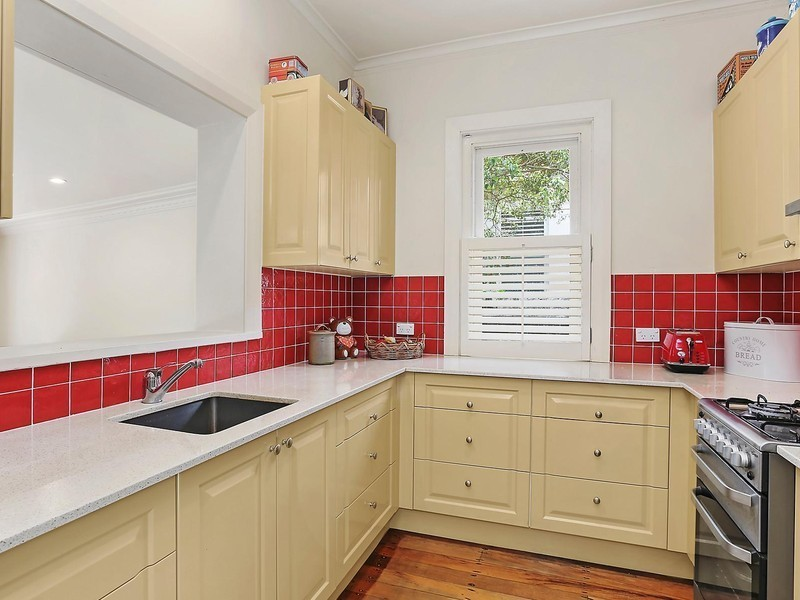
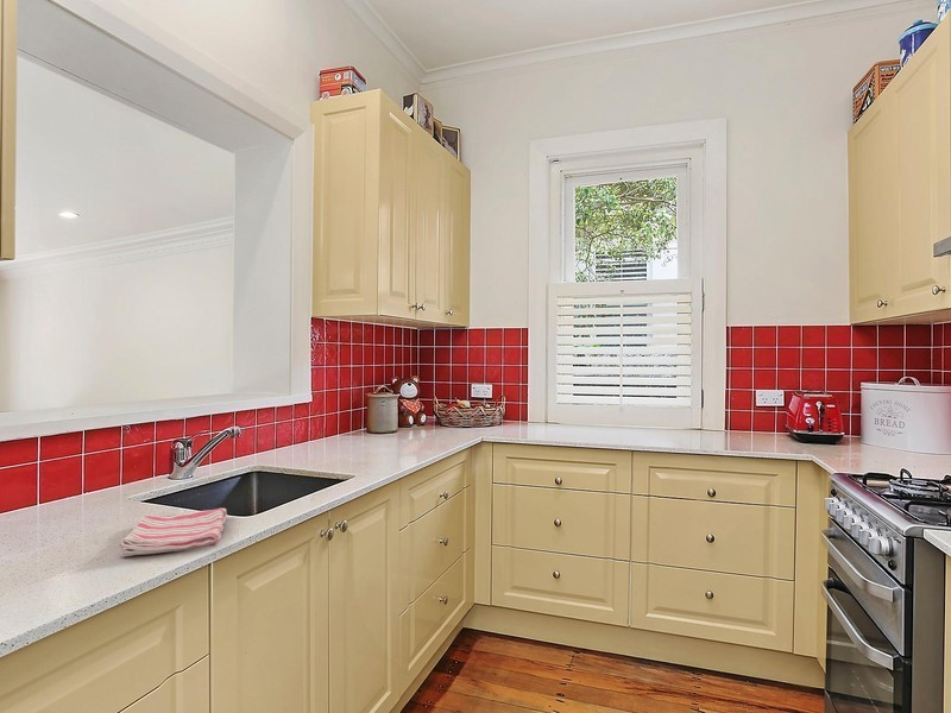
+ dish towel [119,507,228,559]
